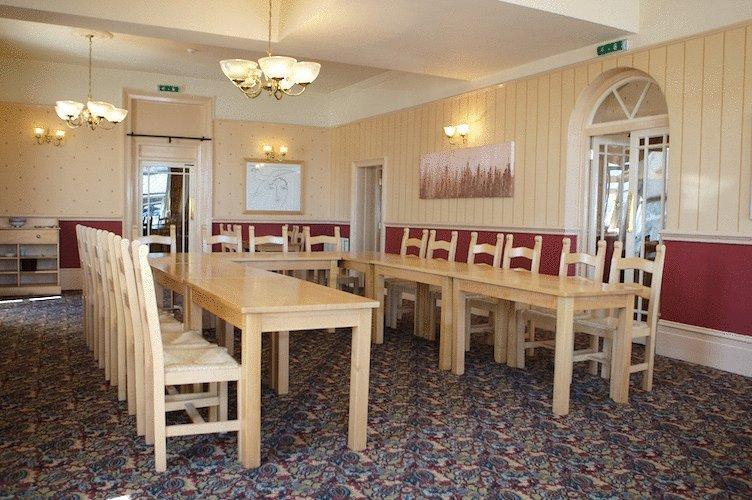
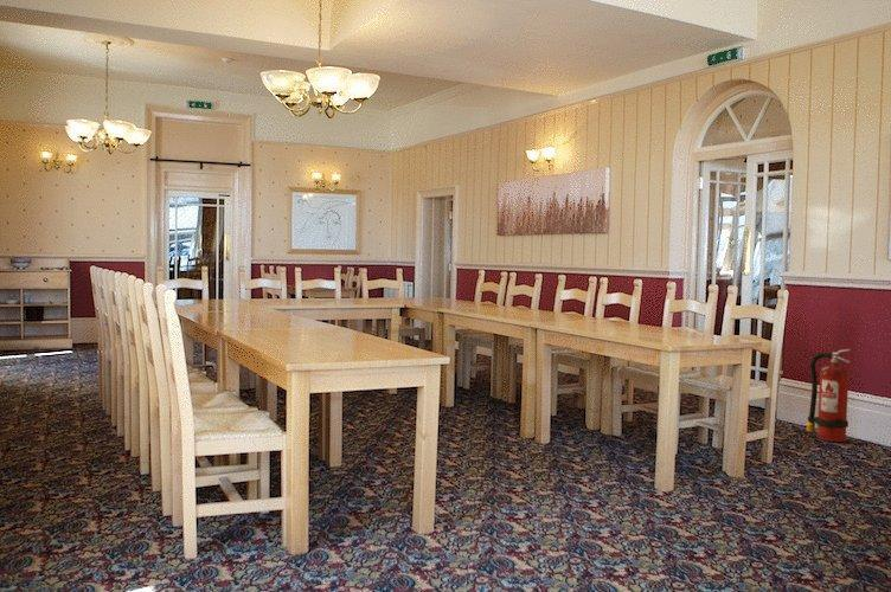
+ fire extinguisher [806,348,851,443]
